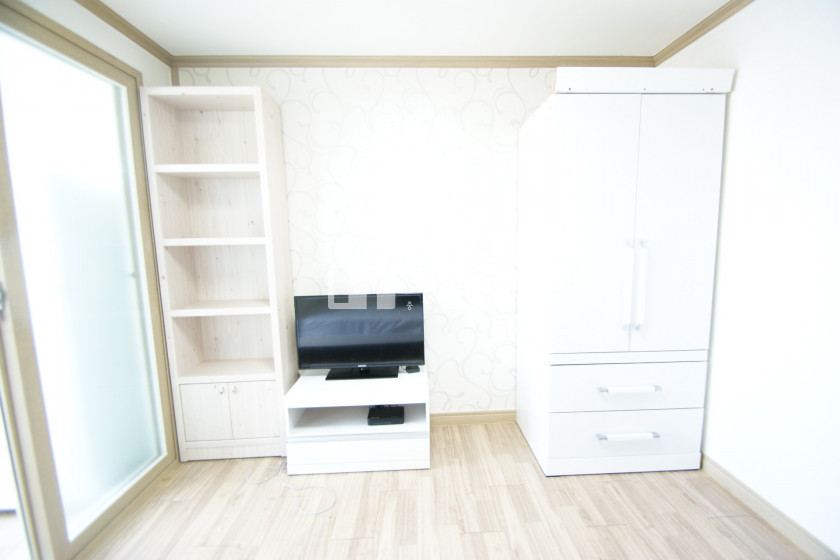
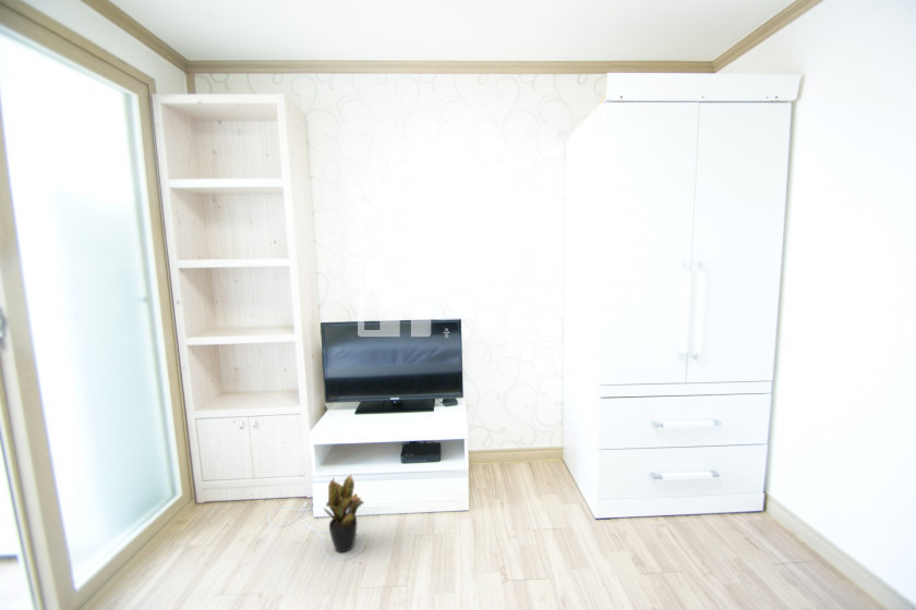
+ potted plant [323,474,365,553]
